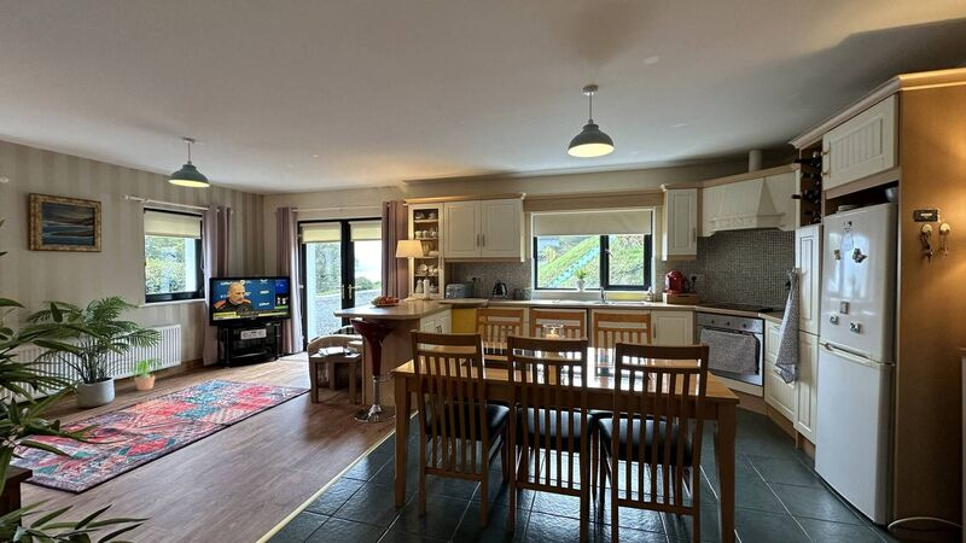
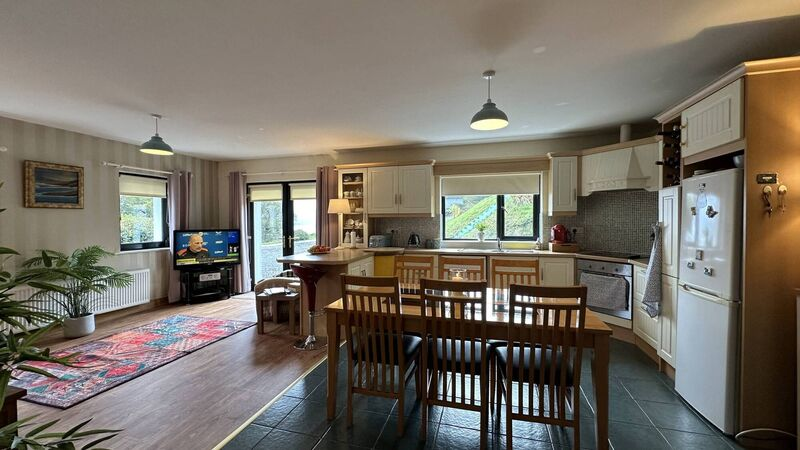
- potted plant [127,357,163,391]
